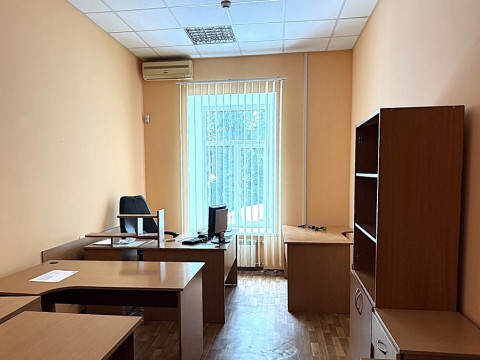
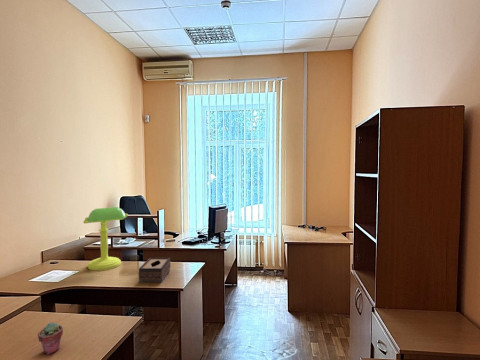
+ desk lamp [82,206,129,271]
+ potted succulent [37,321,64,355]
+ tissue box [138,257,171,284]
